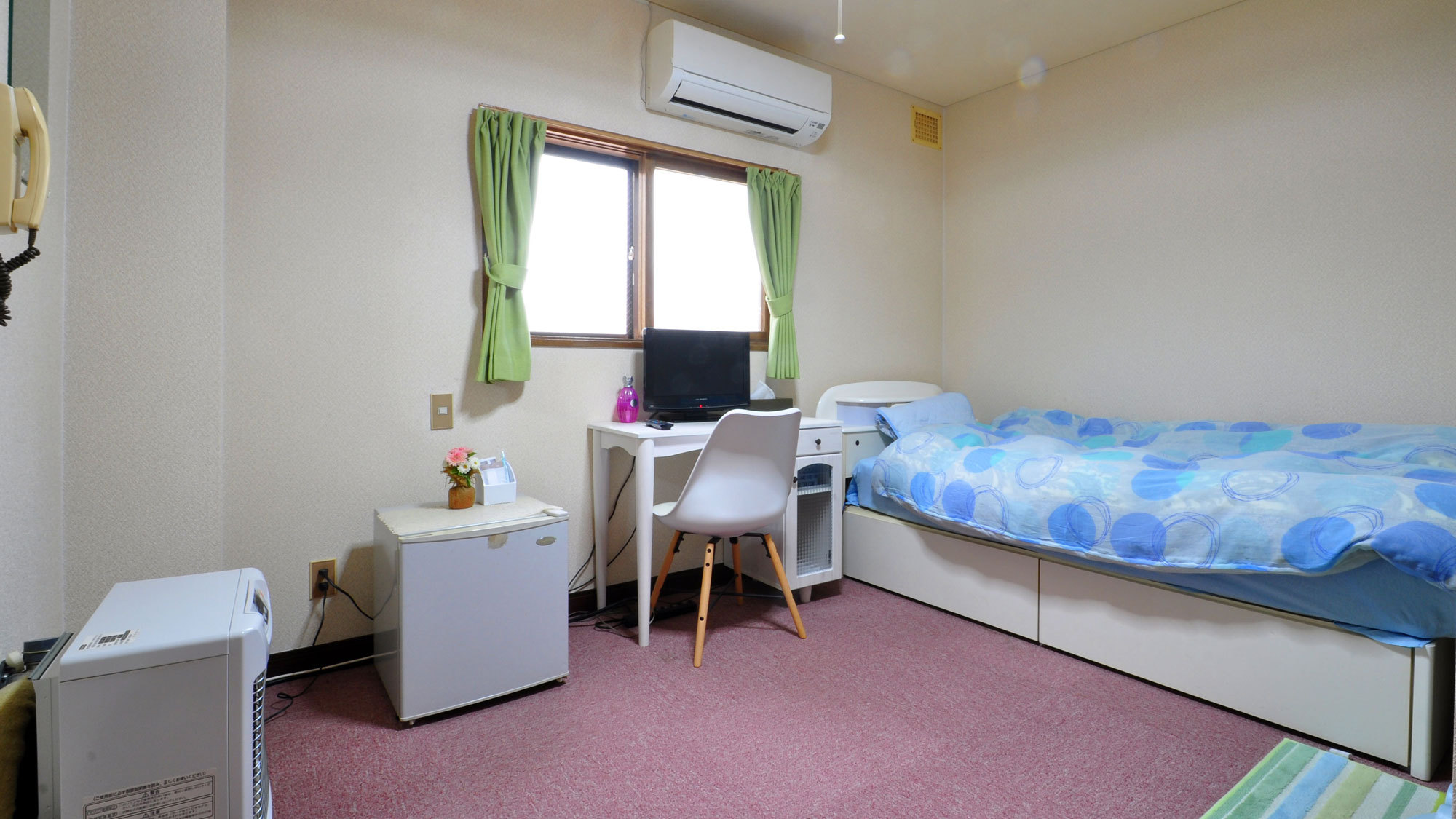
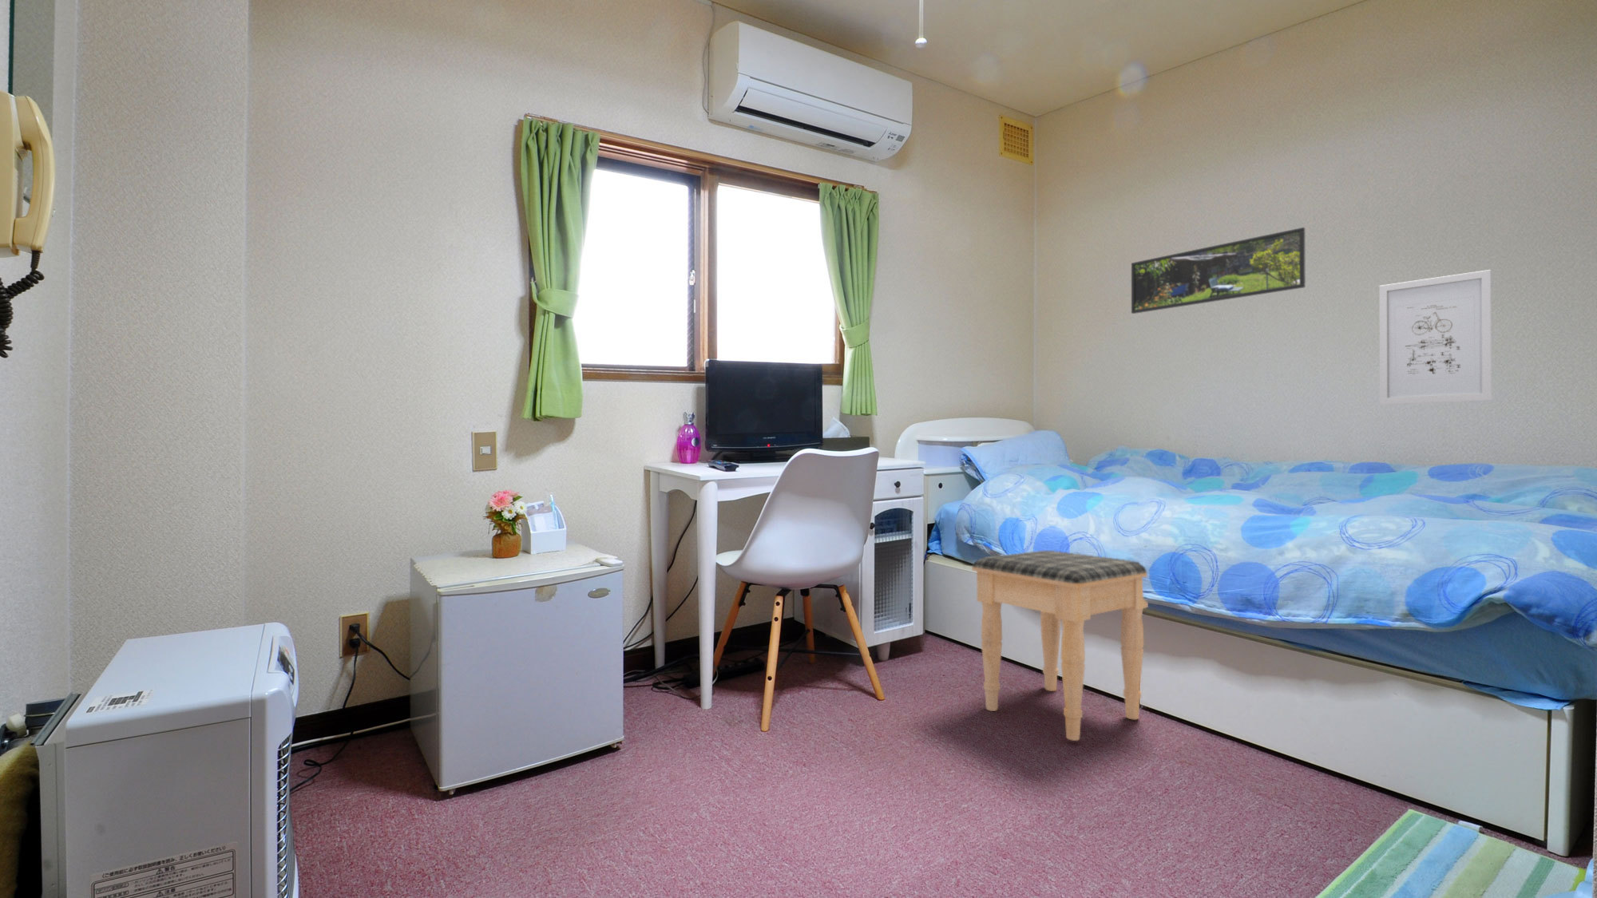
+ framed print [1131,227,1306,315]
+ footstool [971,550,1149,741]
+ wall art [1379,269,1493,407]
